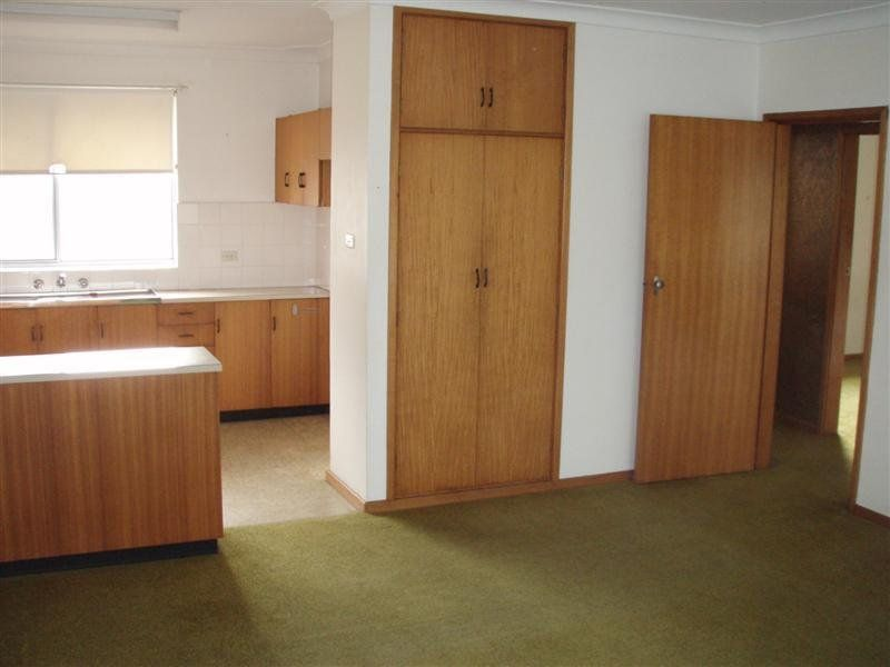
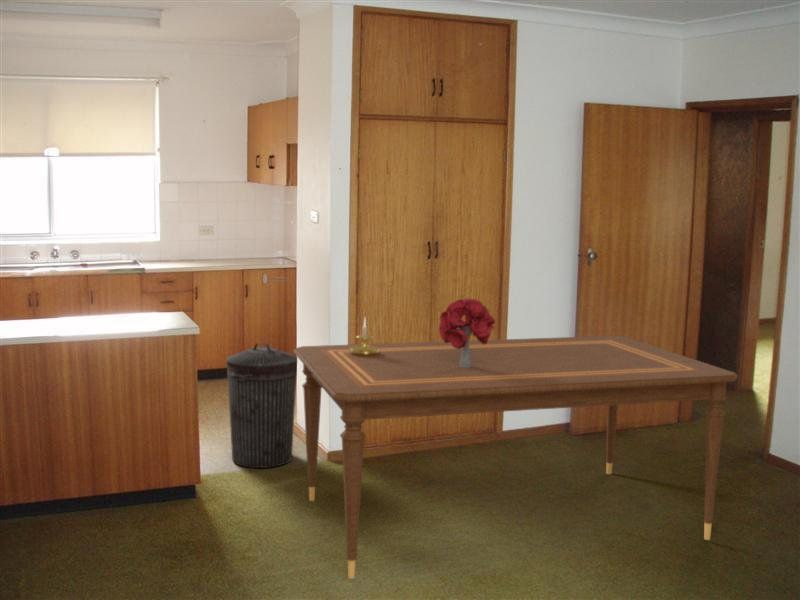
+ trash can [225,342,298,469]
+ candle holder [349,316,380,356]
+ bouquet [438,297,496,368]
+ dining table [292,335,739,580]
